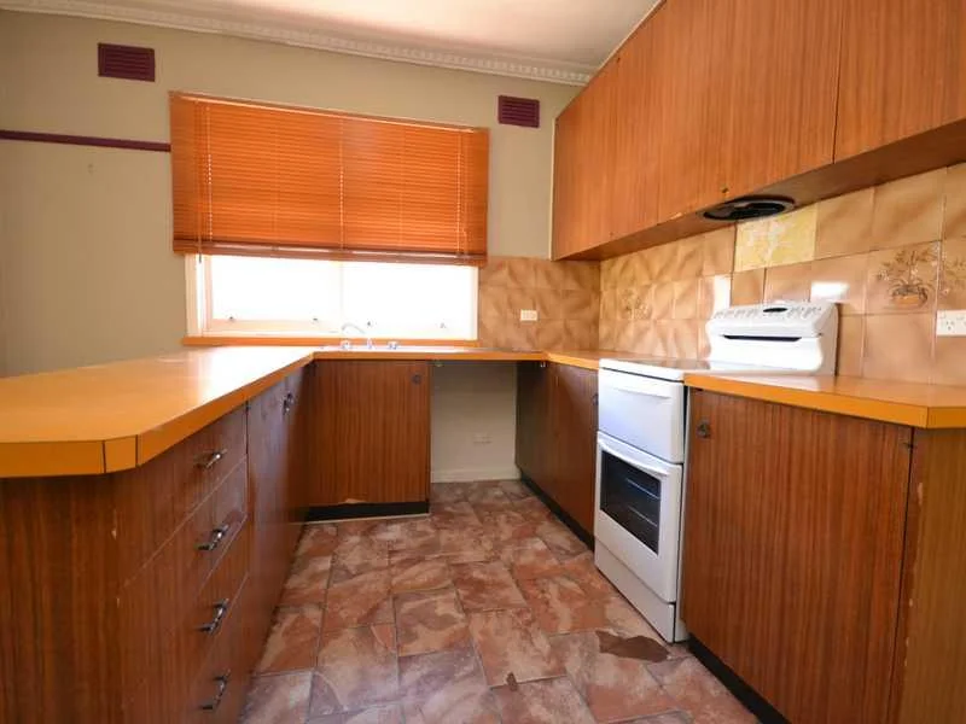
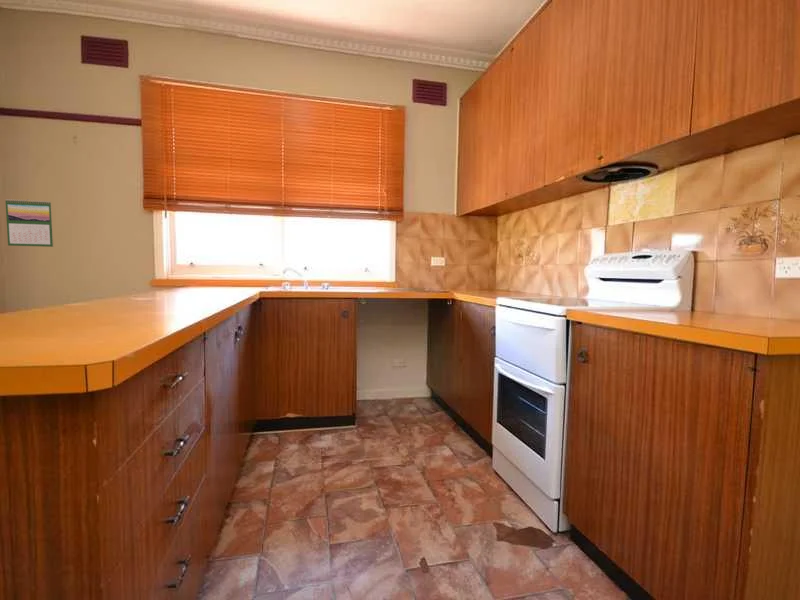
+ calendar [4,198,55,248]
